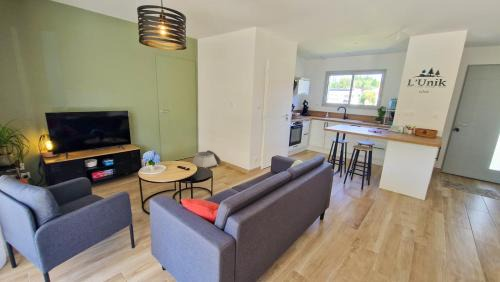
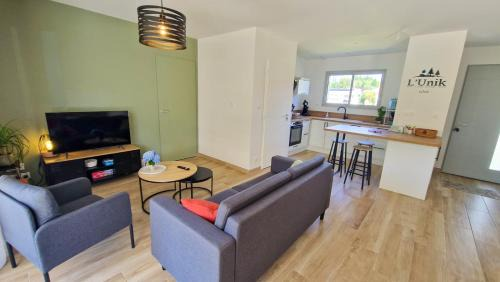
- basket [191,149,222,169]
